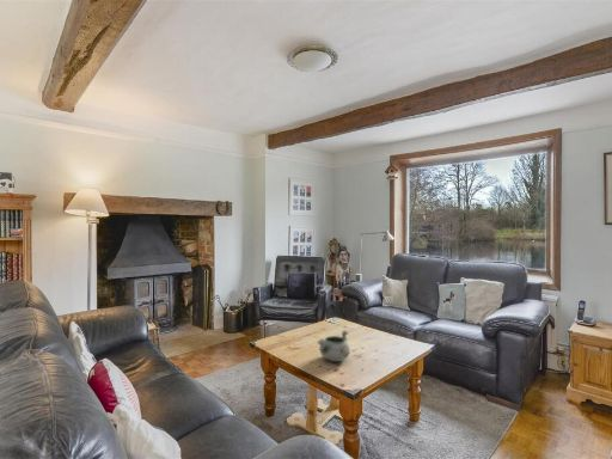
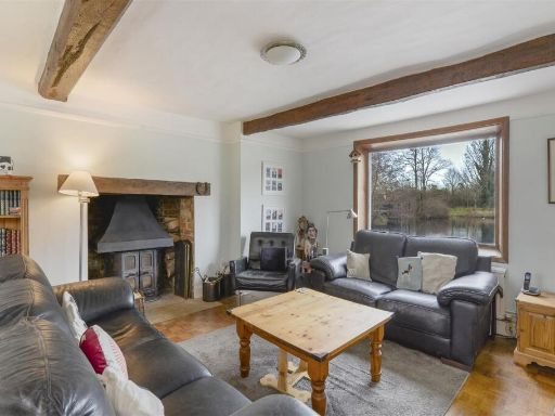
- decorative bowl [317,329,350,362]
